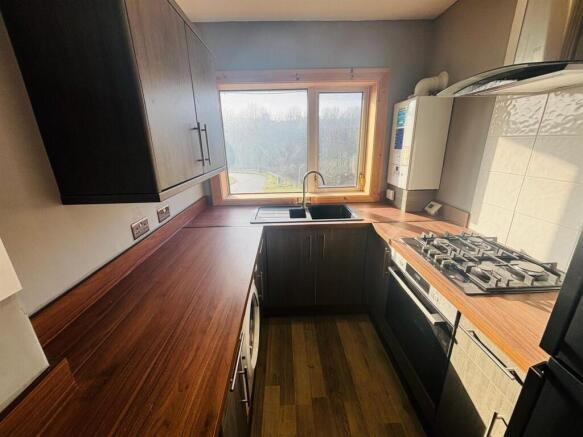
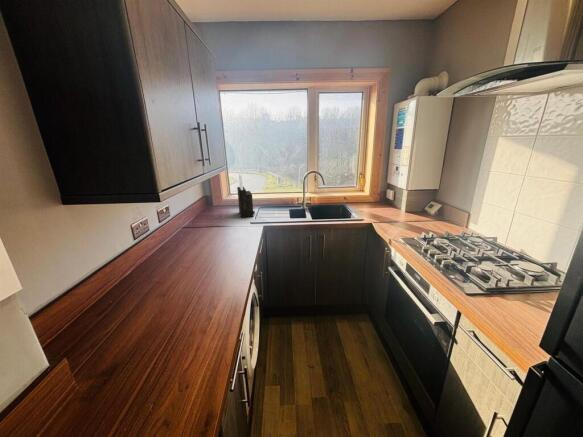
+ knife block [236,173,256,219]
